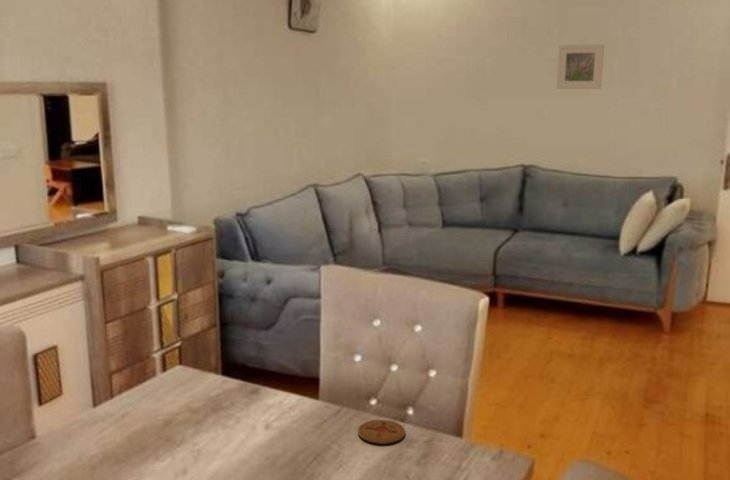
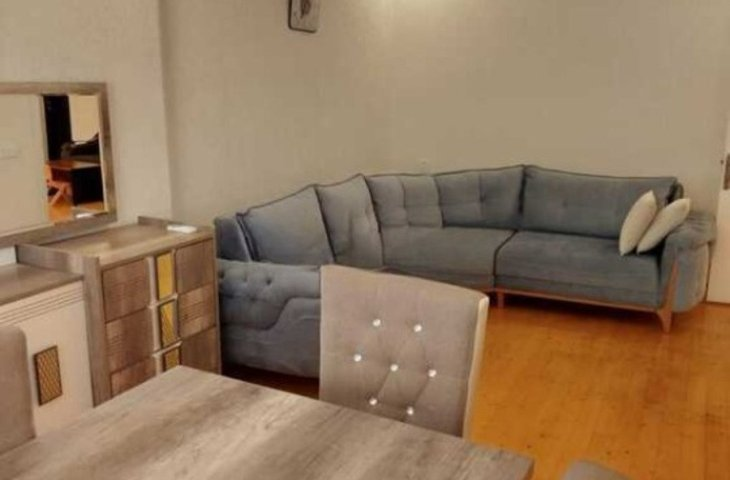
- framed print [555,43,605,90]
- coaster [357,419,406,445]
